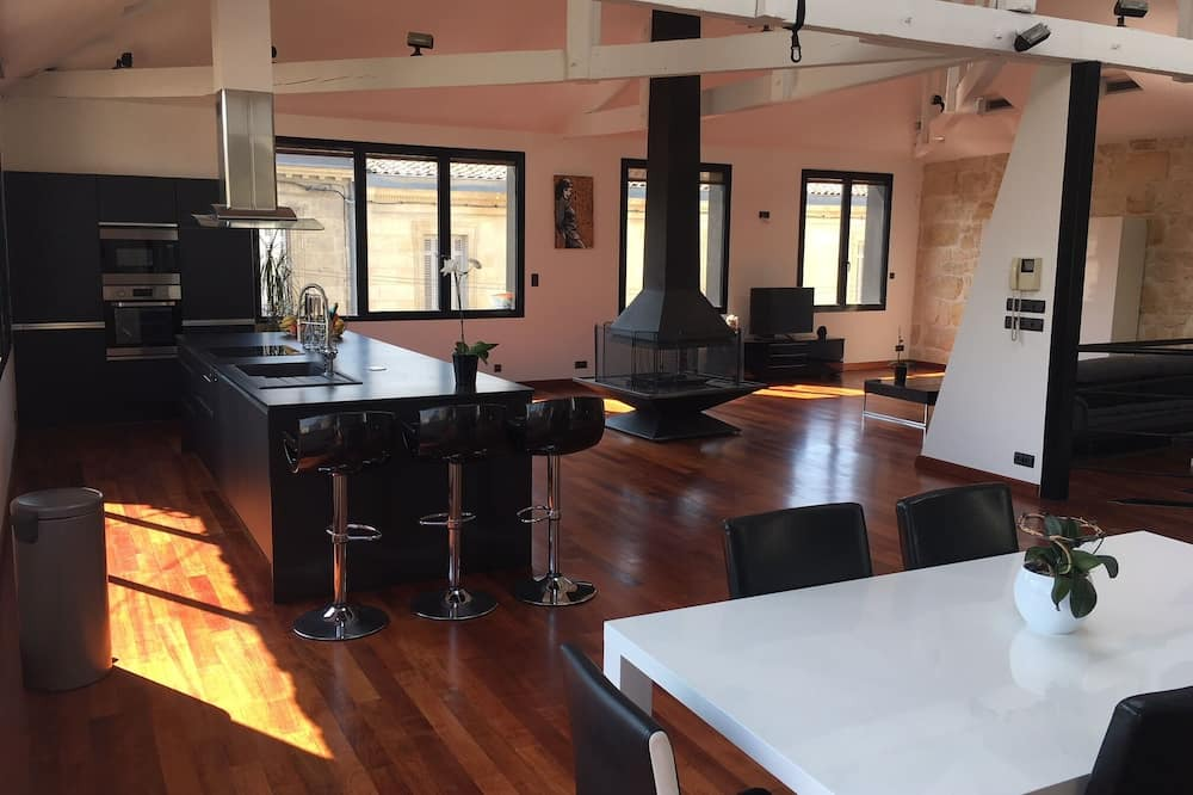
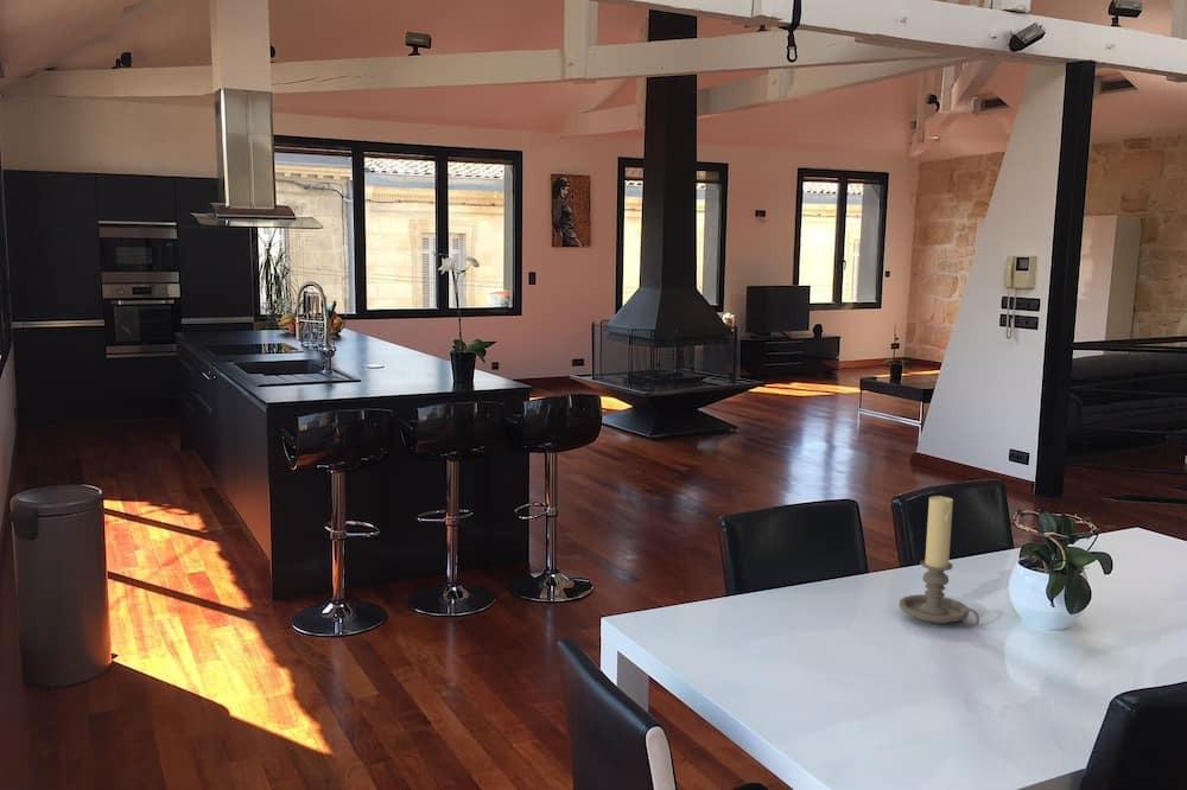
+ candle holder [897,495,980,627]
